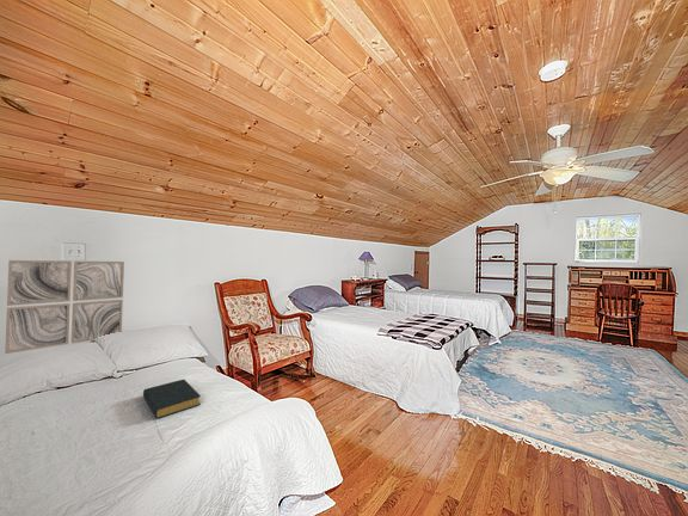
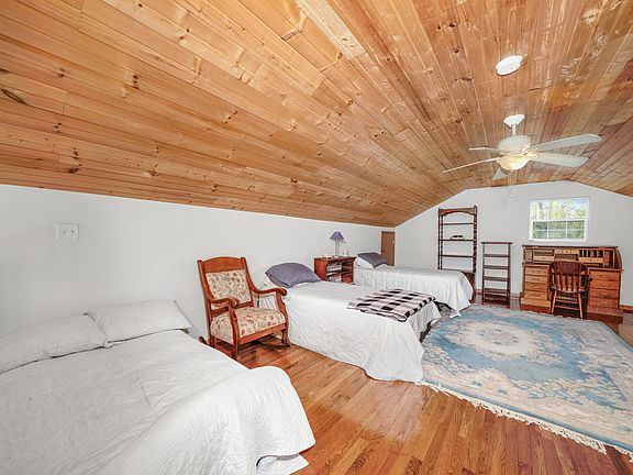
- wall art [4,259,125,355]
- hardback book [142,379,202,419]
